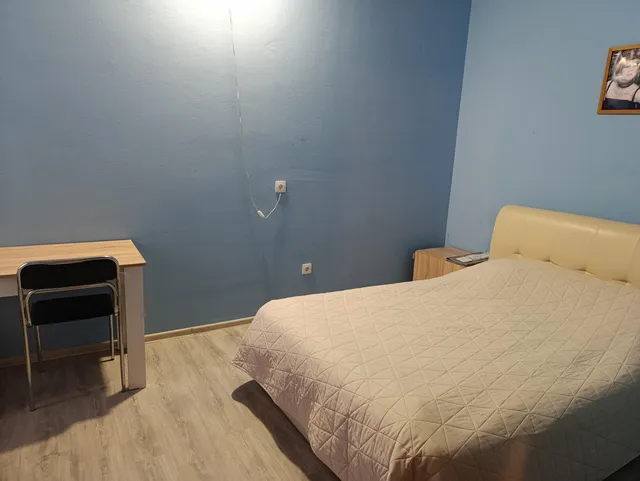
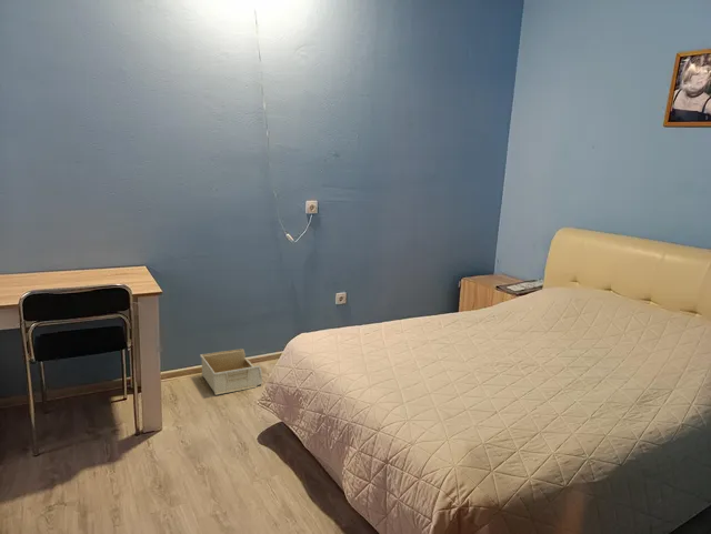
+ storage bin [199,347,263,396]
